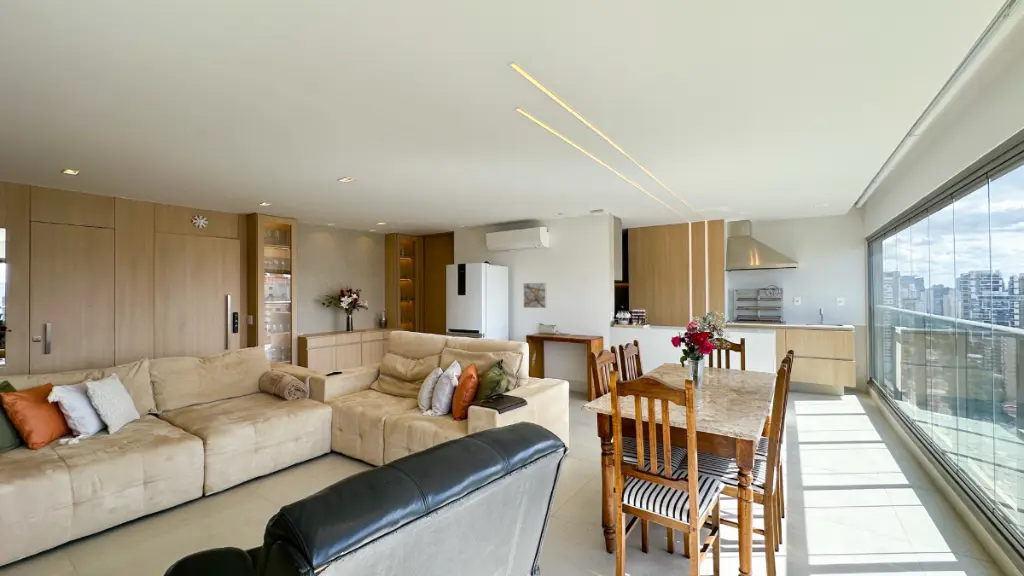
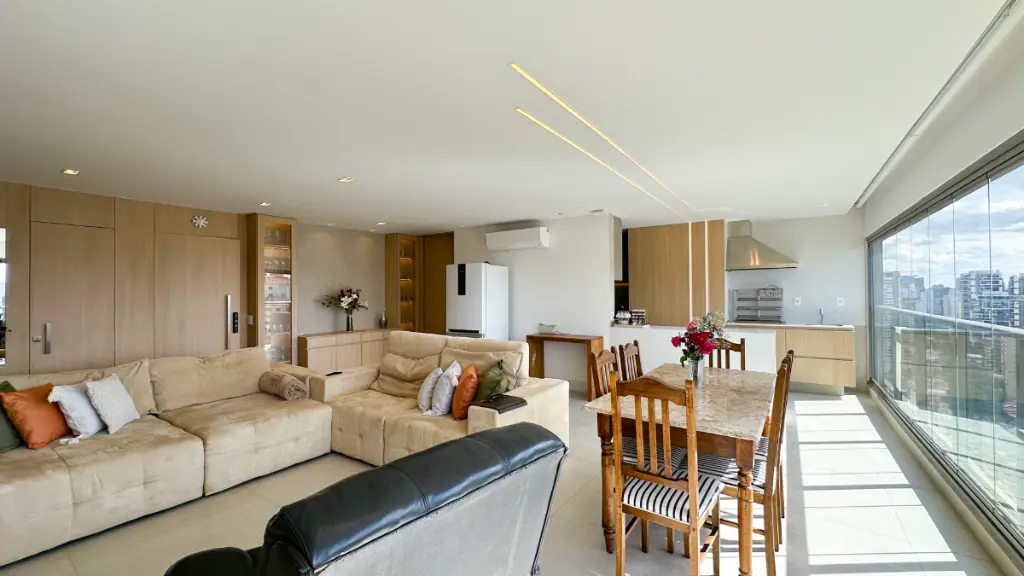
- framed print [522,282,548,309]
